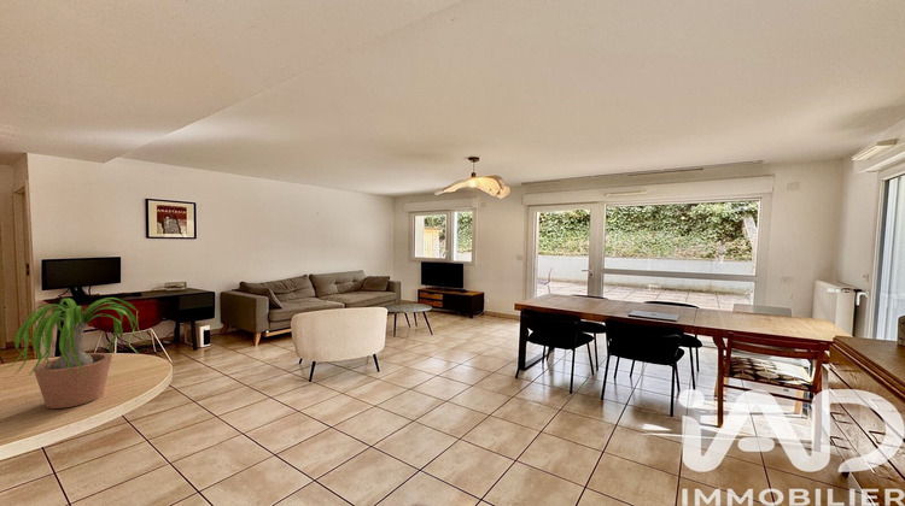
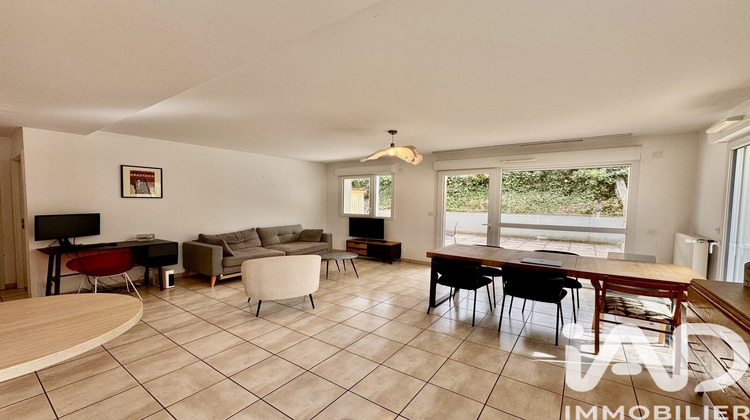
- potted plant [1,296,154,410]
